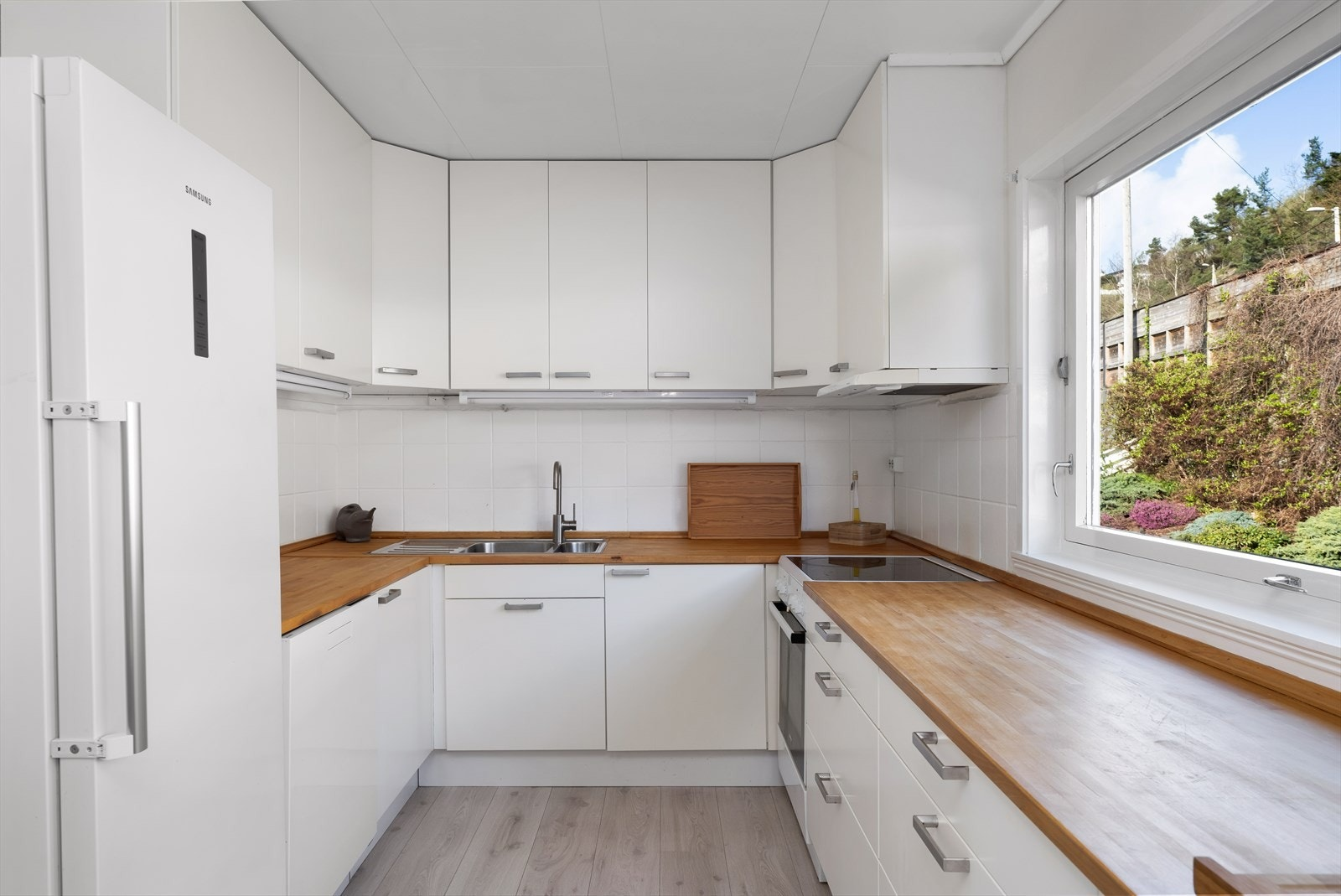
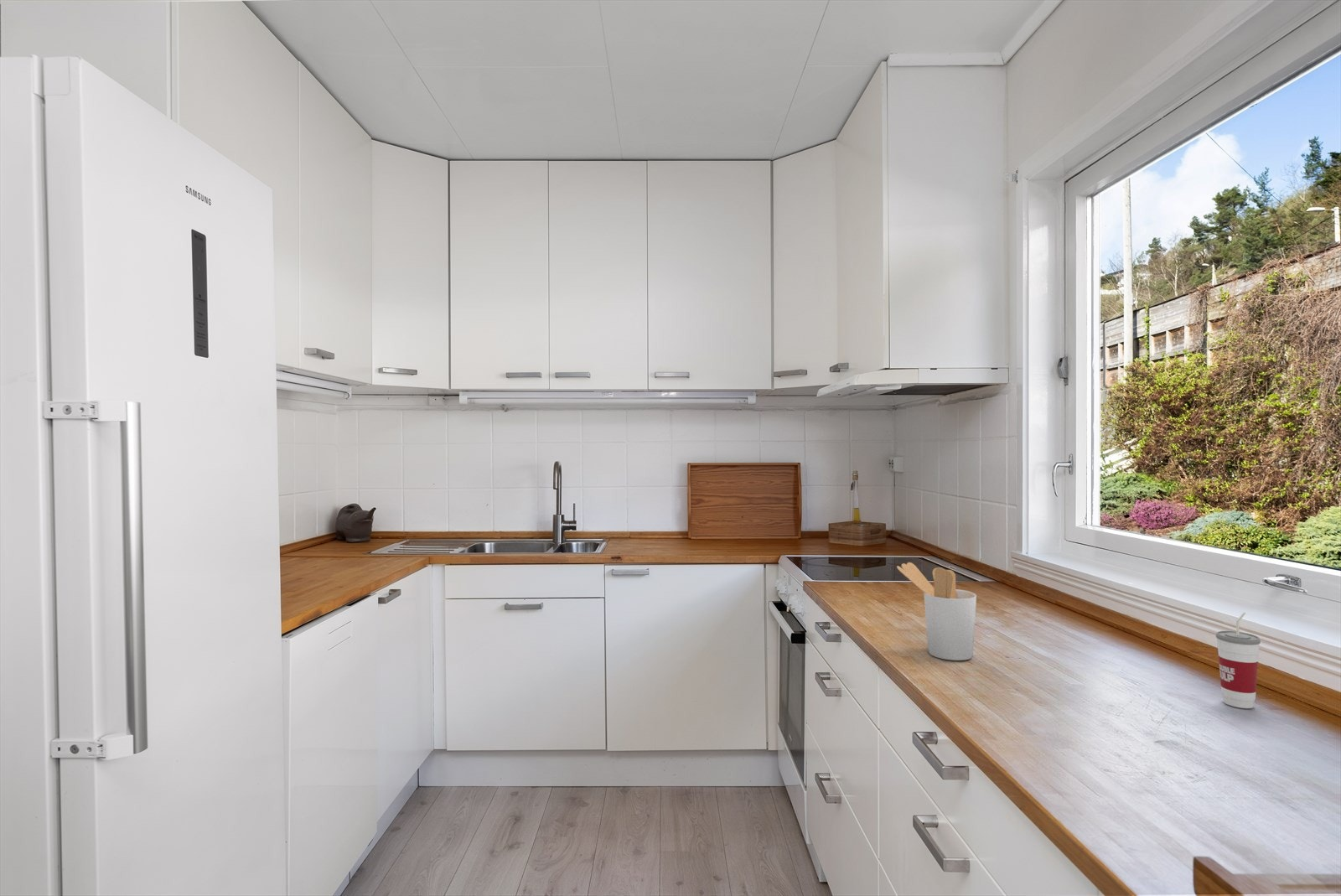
+ cup [1215,611,1261,709]
+ utensil holder [896,562,977,661]
